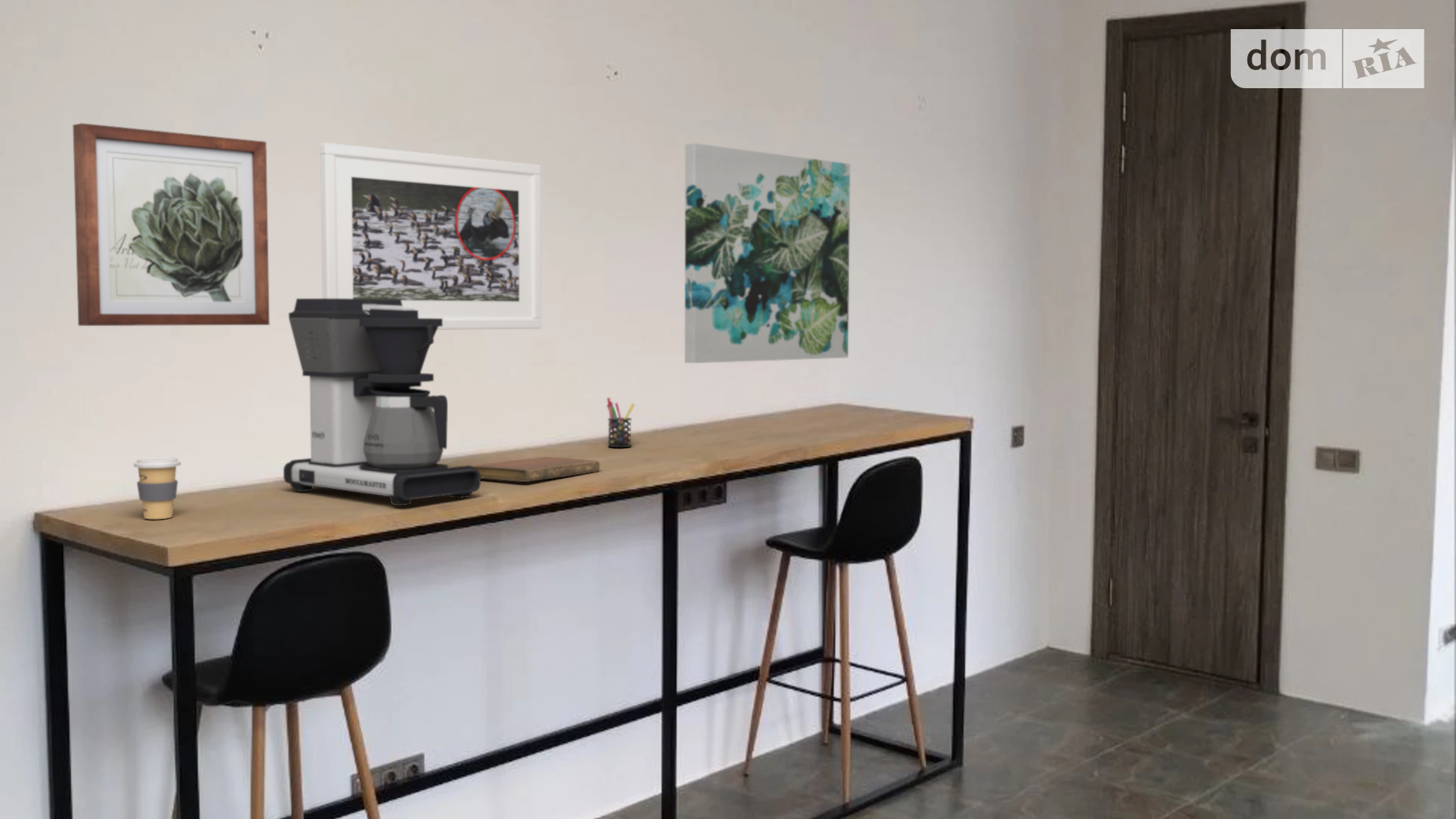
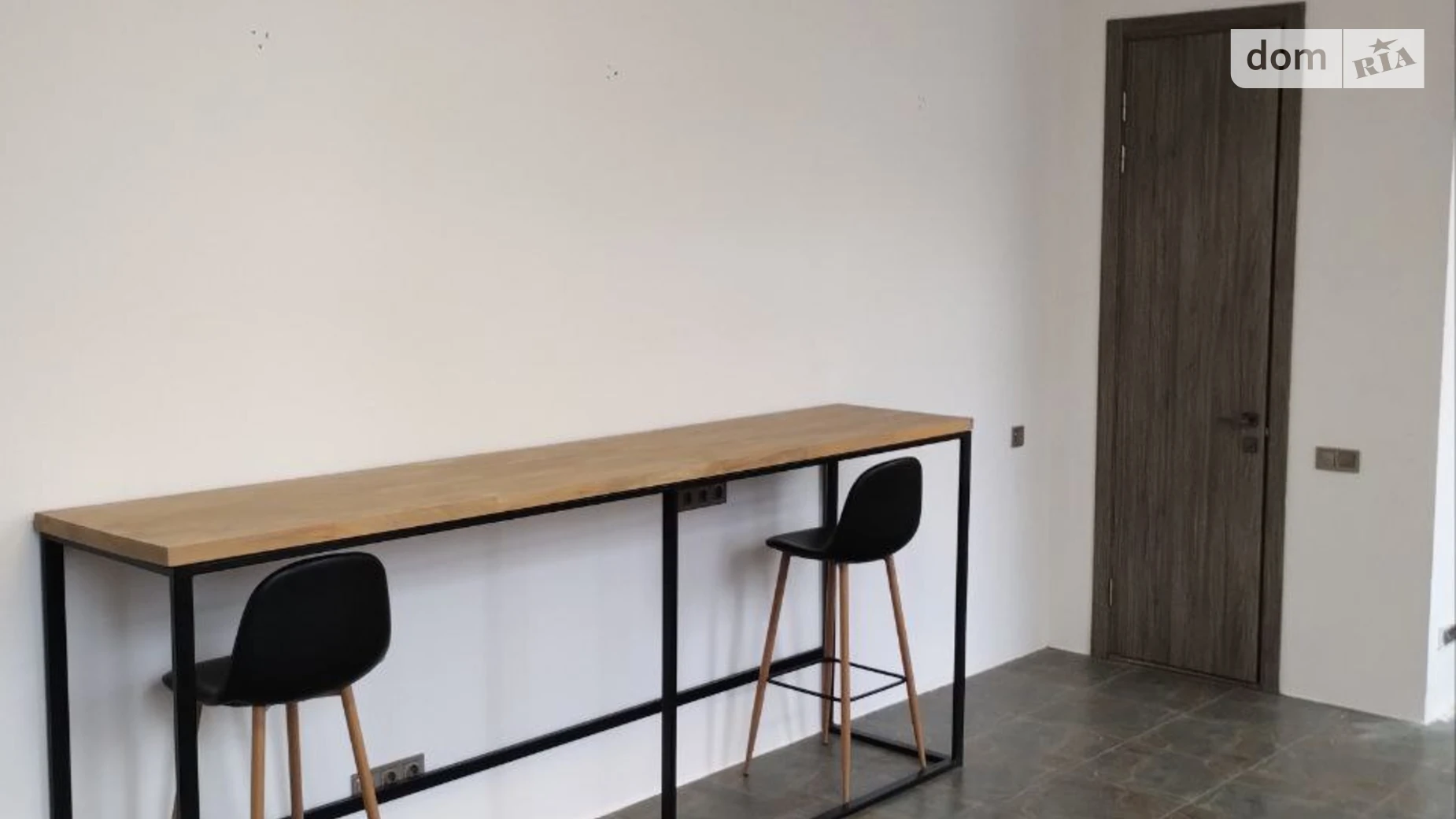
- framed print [320,143,542,331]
- wall art [684,143,851,364]
- notebook [472,456,601,483]
- pen holder [606,397,635,448]
- coffee cup [133,456,182,520]
- wall art [72,122,270,327]
- coffee maker [283,298,482,506]
